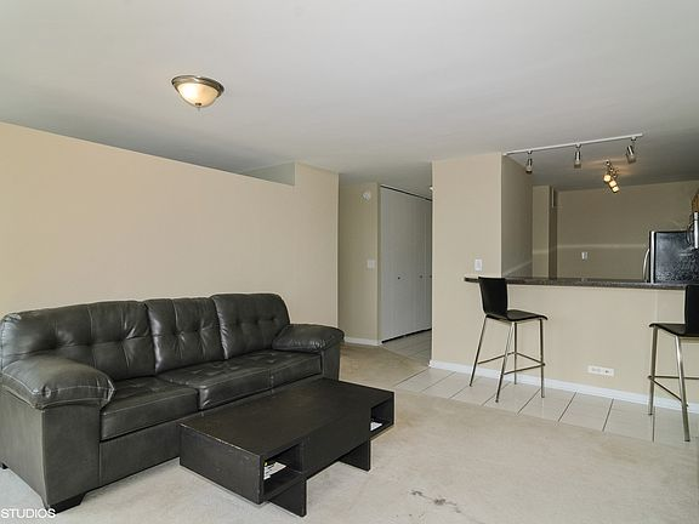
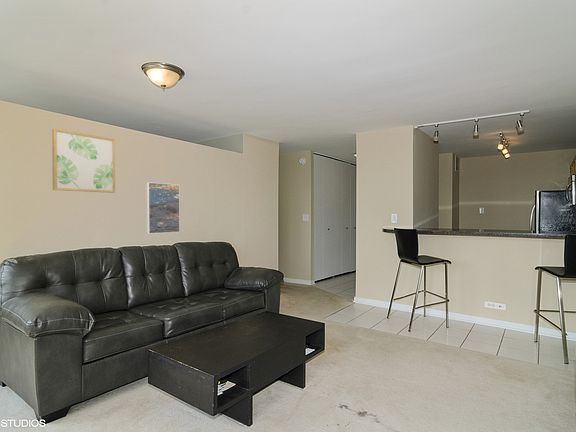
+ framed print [146,181,181,235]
+ wall art [51,127,116,194]
